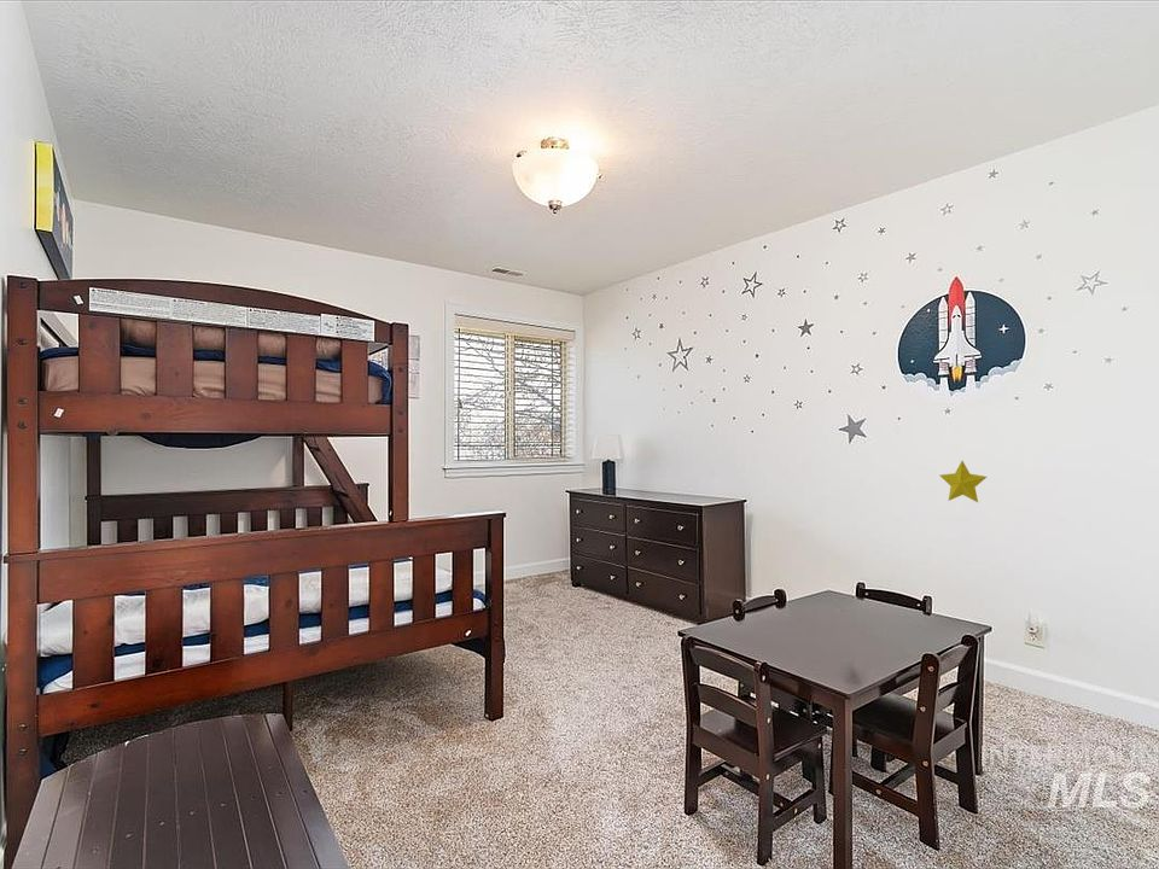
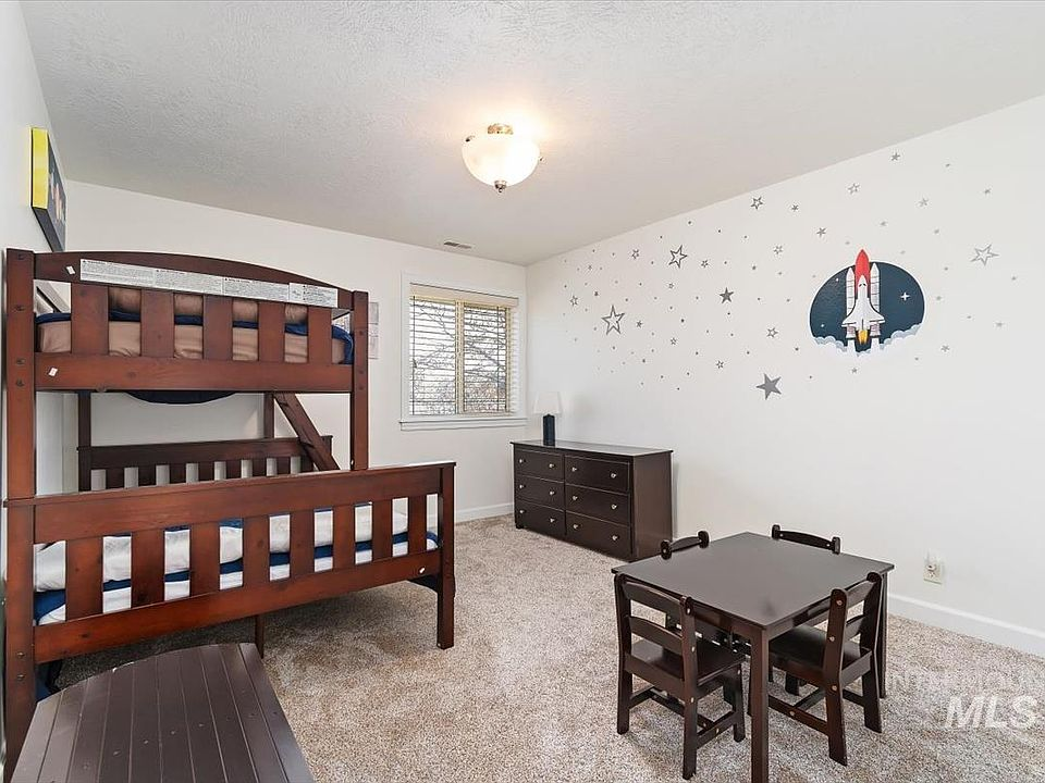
- decorative star [939,460,988,503]
